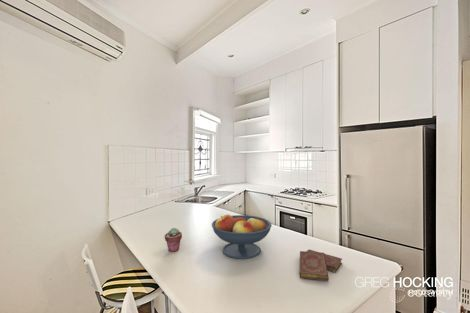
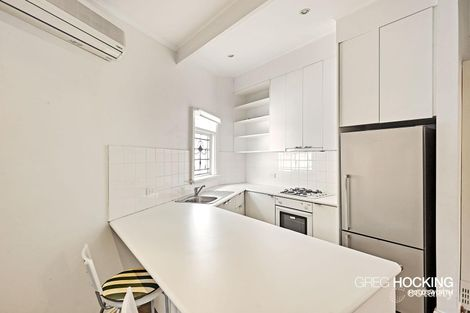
- fruit bowl [211,214,273,260]
- potted succulent [164,227,183,253]
- book [298,249,343,282]
